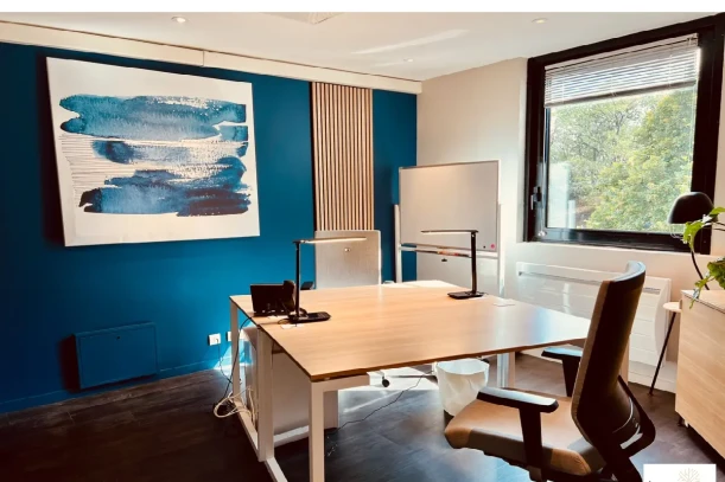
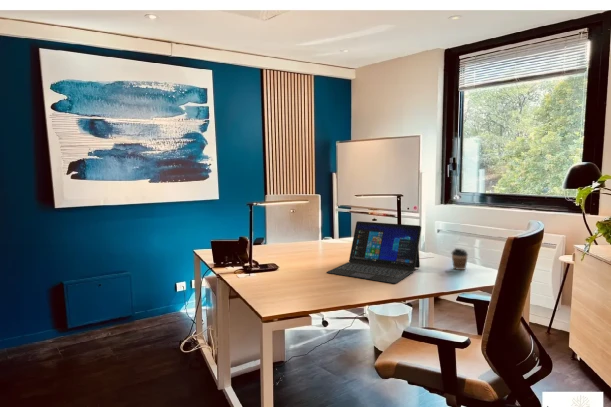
+ laptop [325,220,422,285]
+ coffee cup [450,247,469,271]
